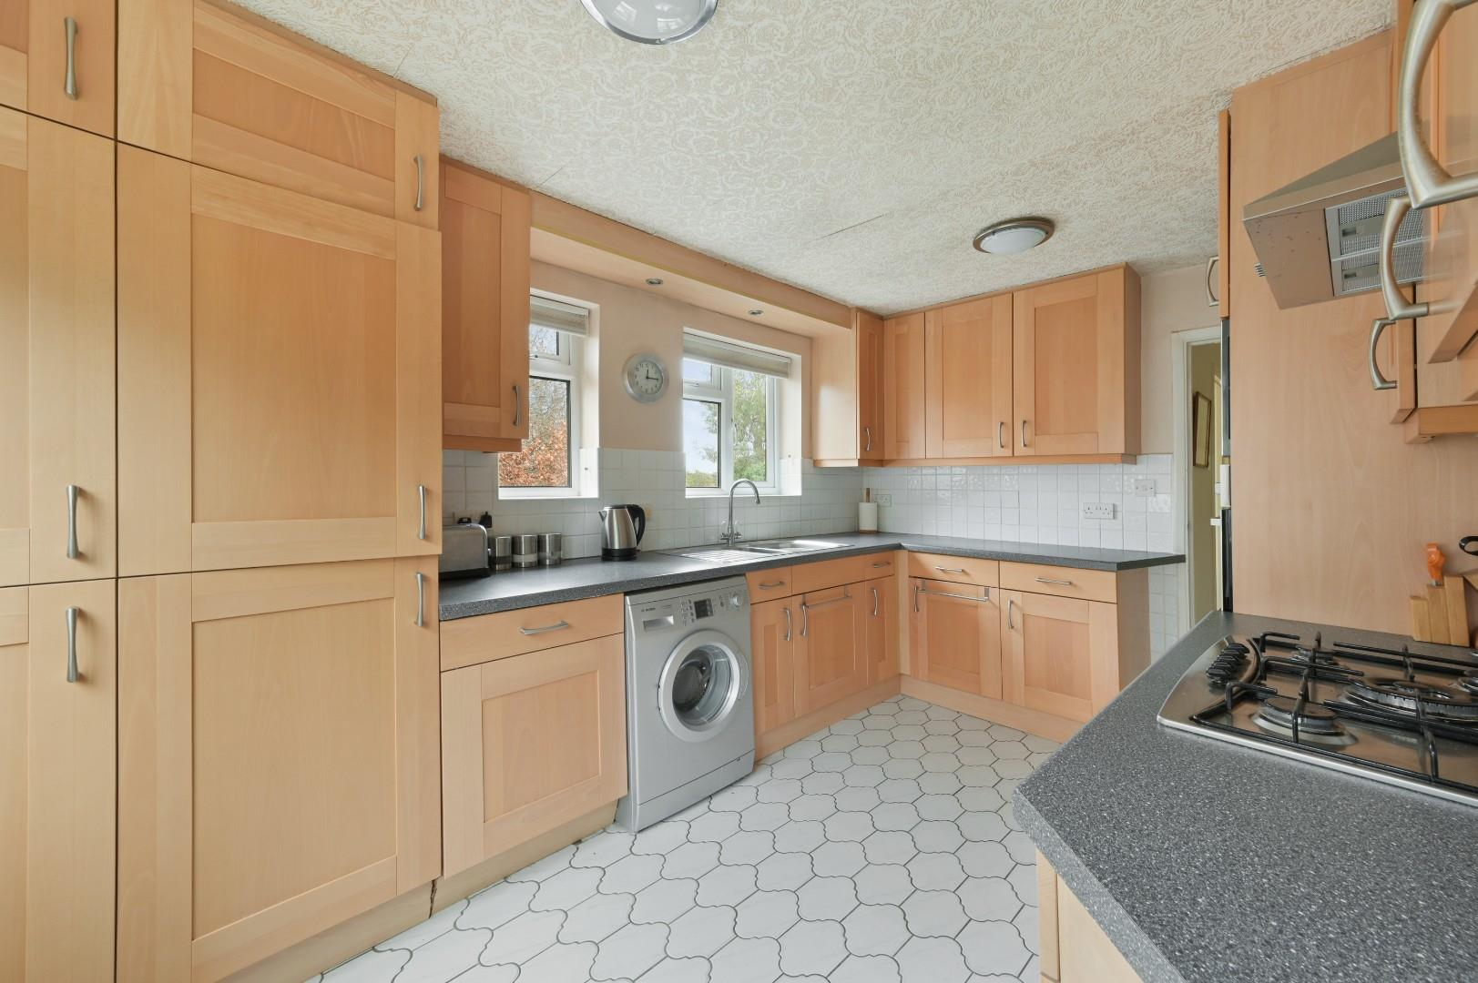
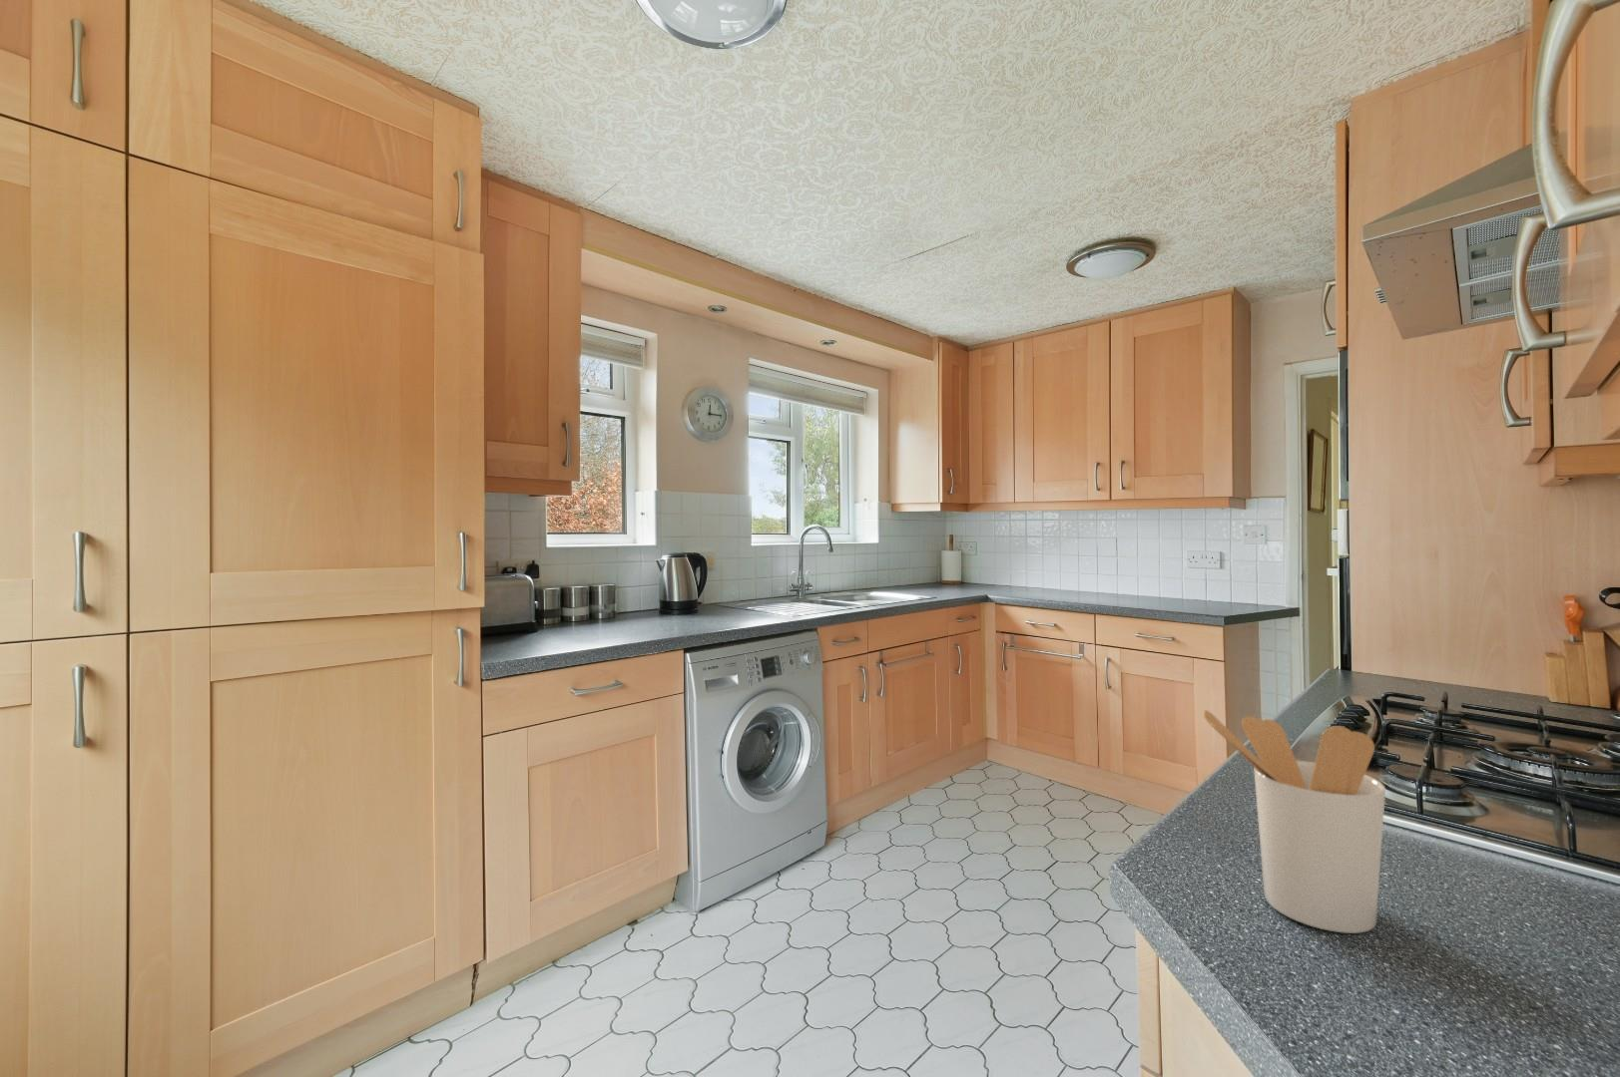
+ utensil holder [1203,709,1387,934]
